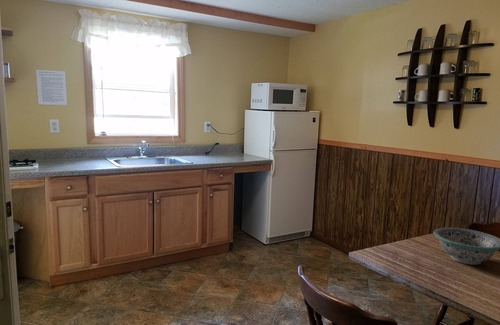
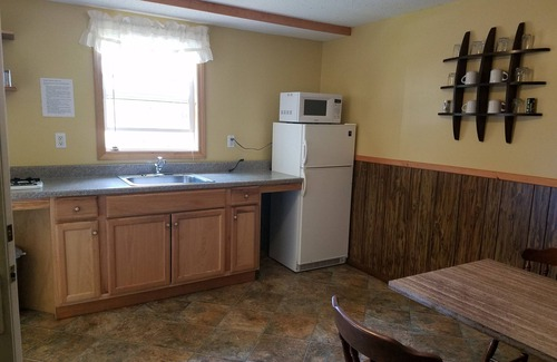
- decorative bowl [432,227,500,266]
